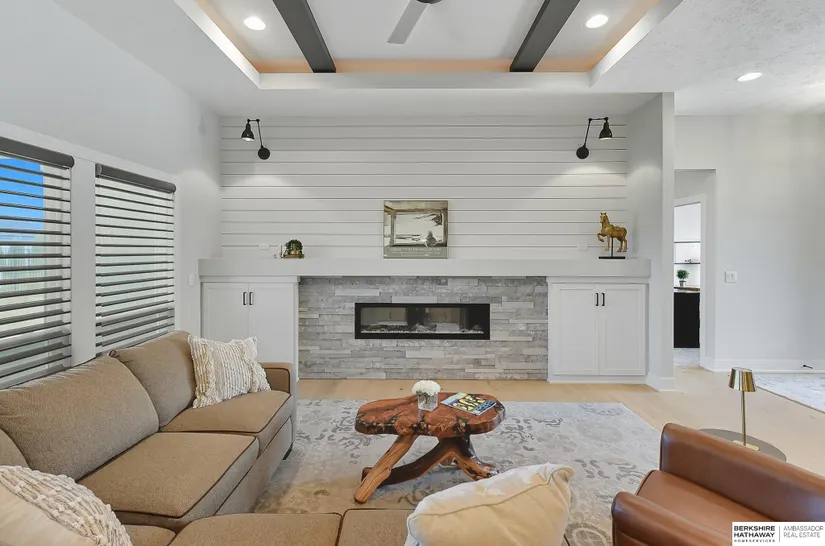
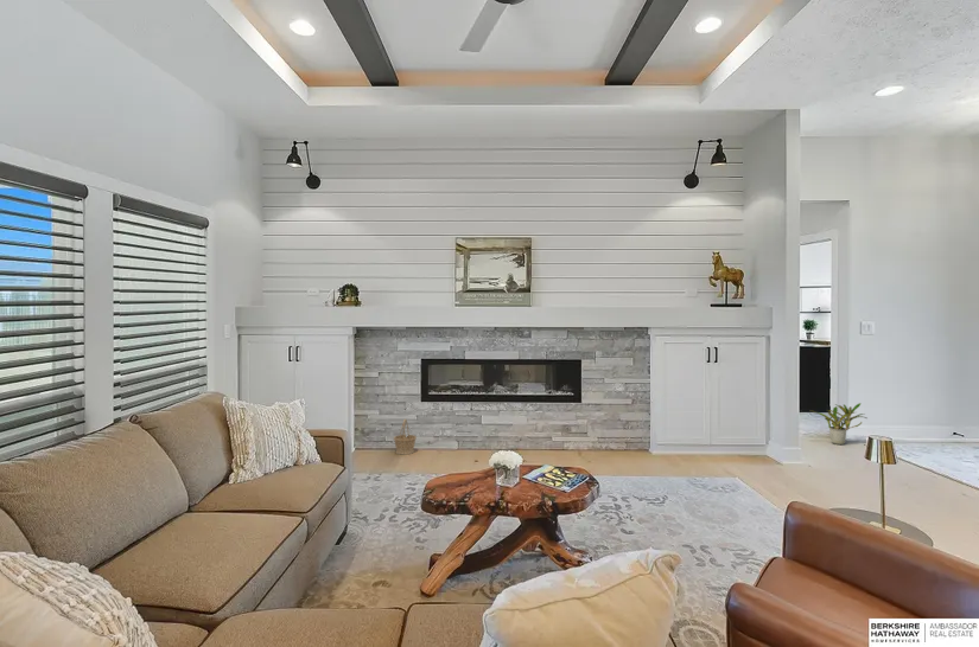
+ basket [393,418,418,455]
+ potted plant [809,402,867,446]
